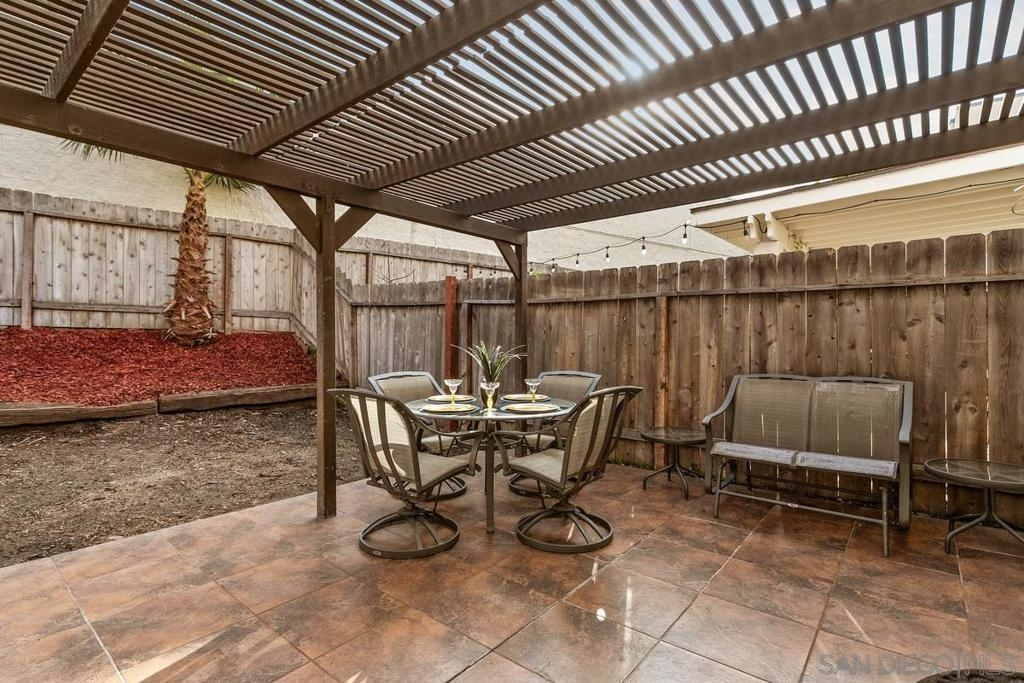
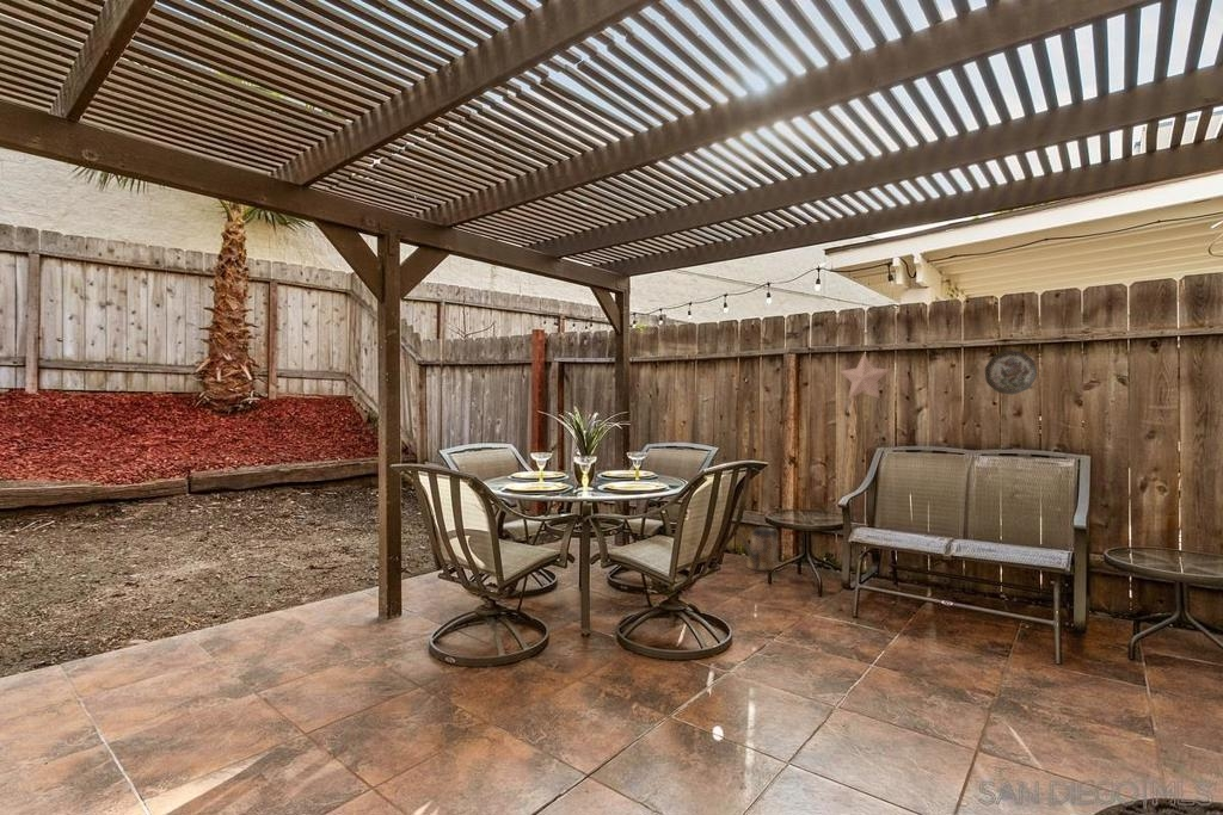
+ decorative star [838,352,890,400]
+ watering can [736,526,780,572]
+ decorative plate [983,350,1038,395]
